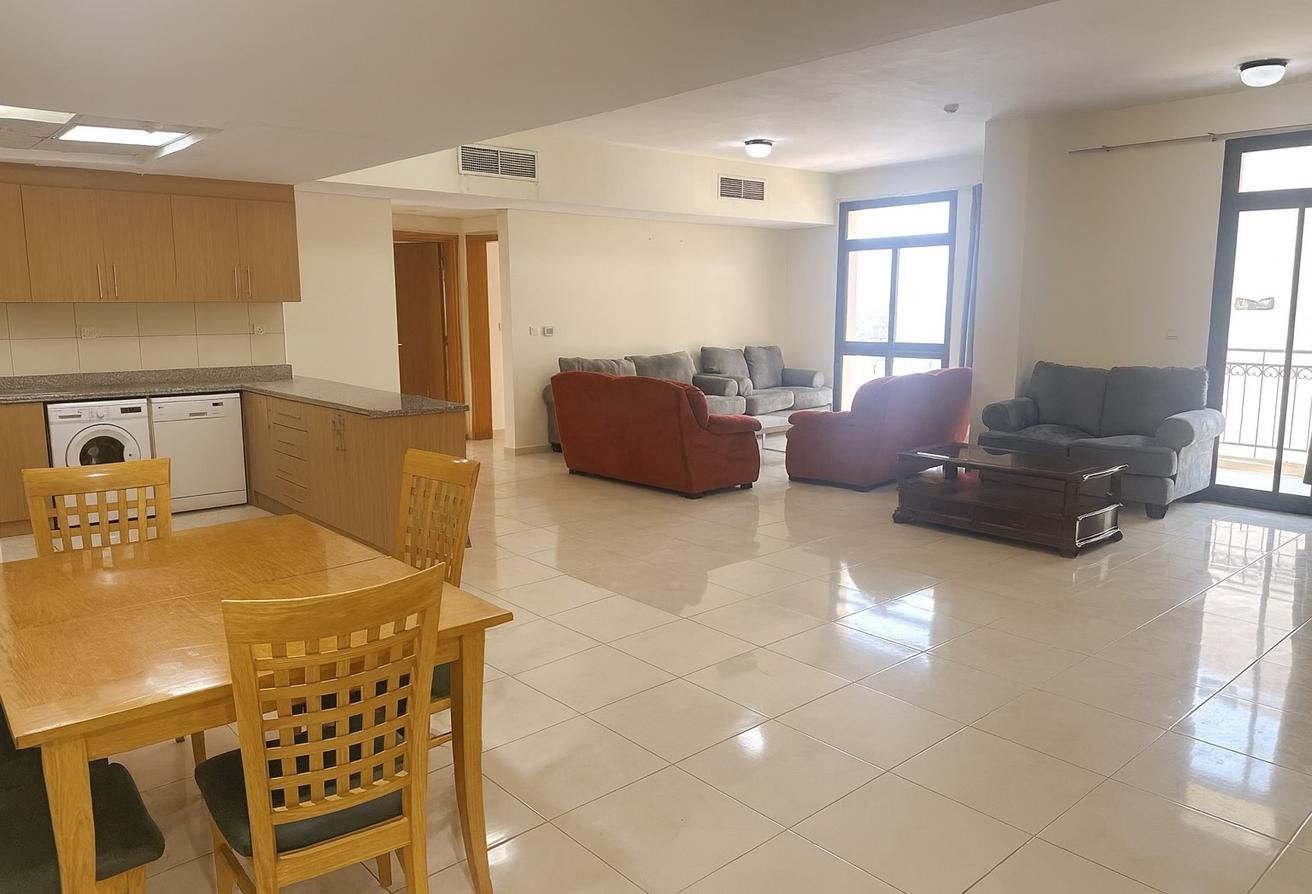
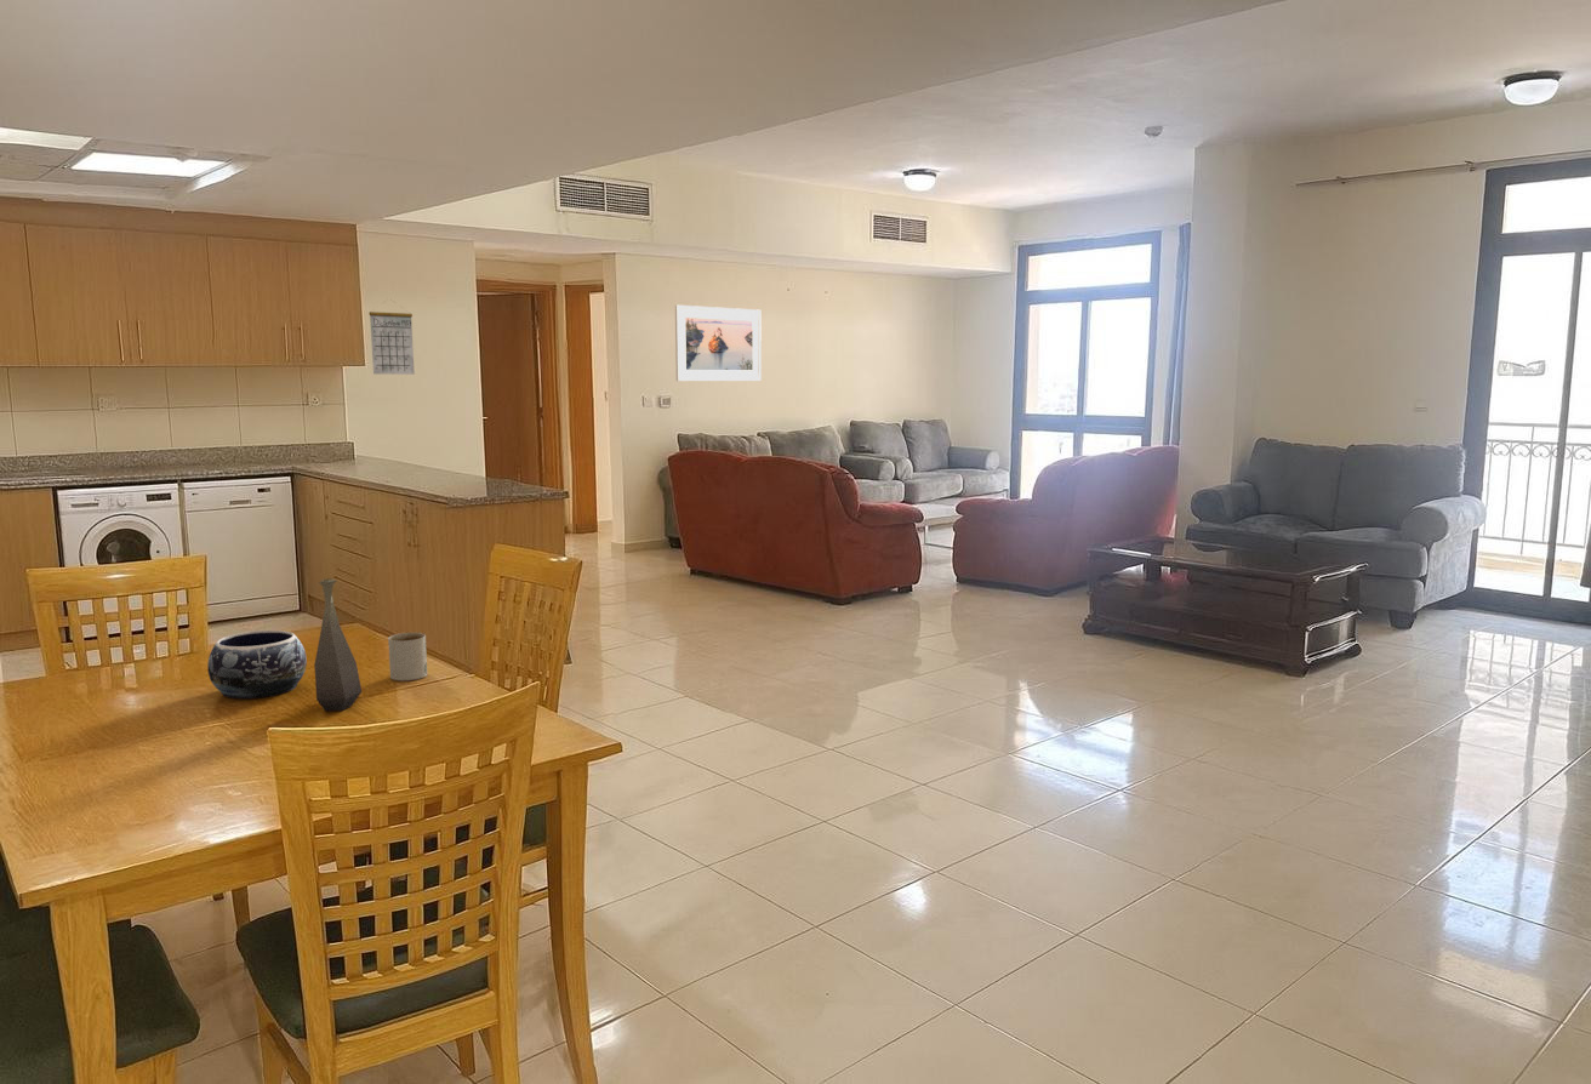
+ decorative bowl [206,629,308,700]
+ mug [387,632,428,681]
+ calendar [369,299,416,376]
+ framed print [674,304,763,382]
+ bottle [313,577,363,712]
